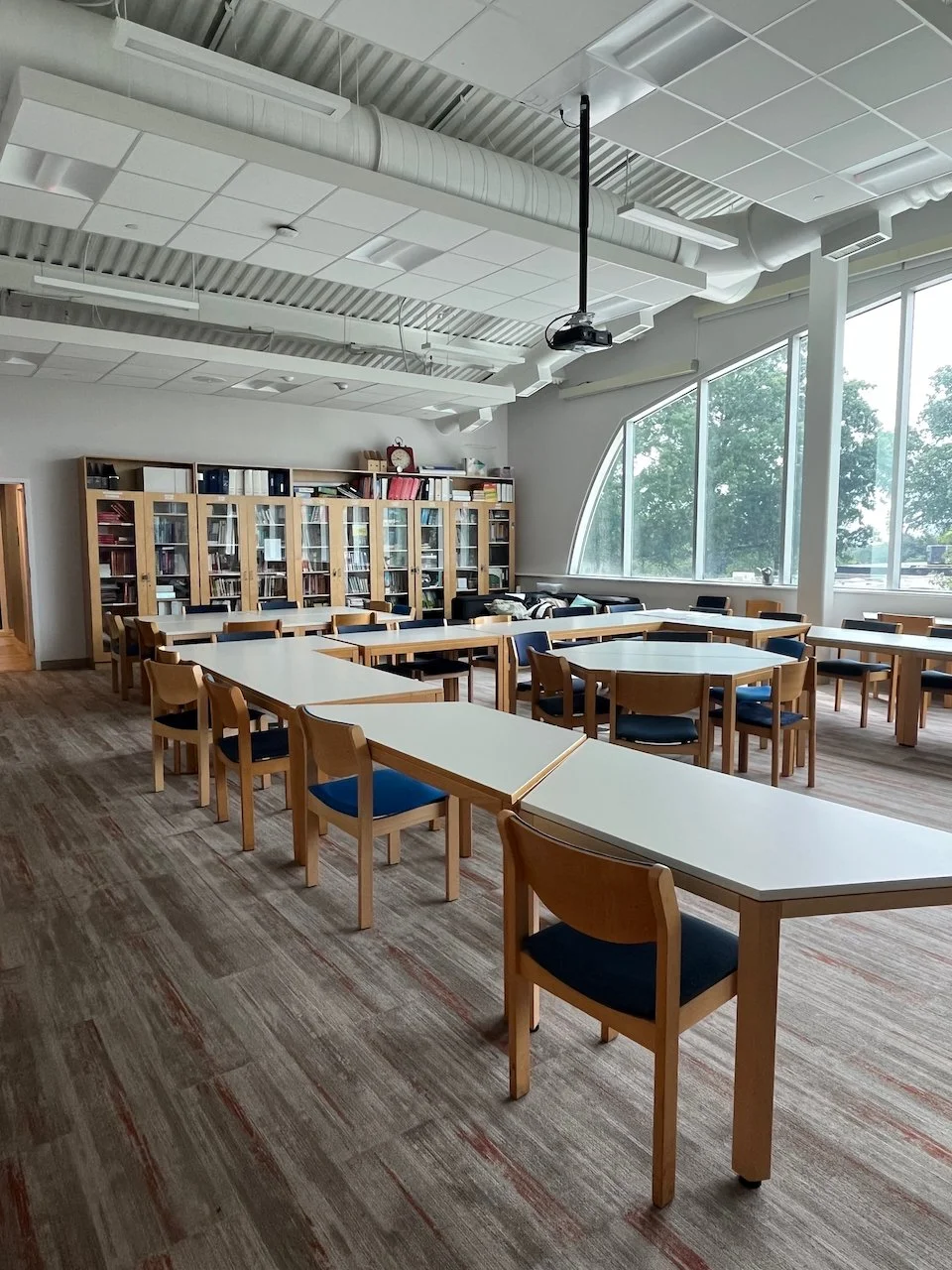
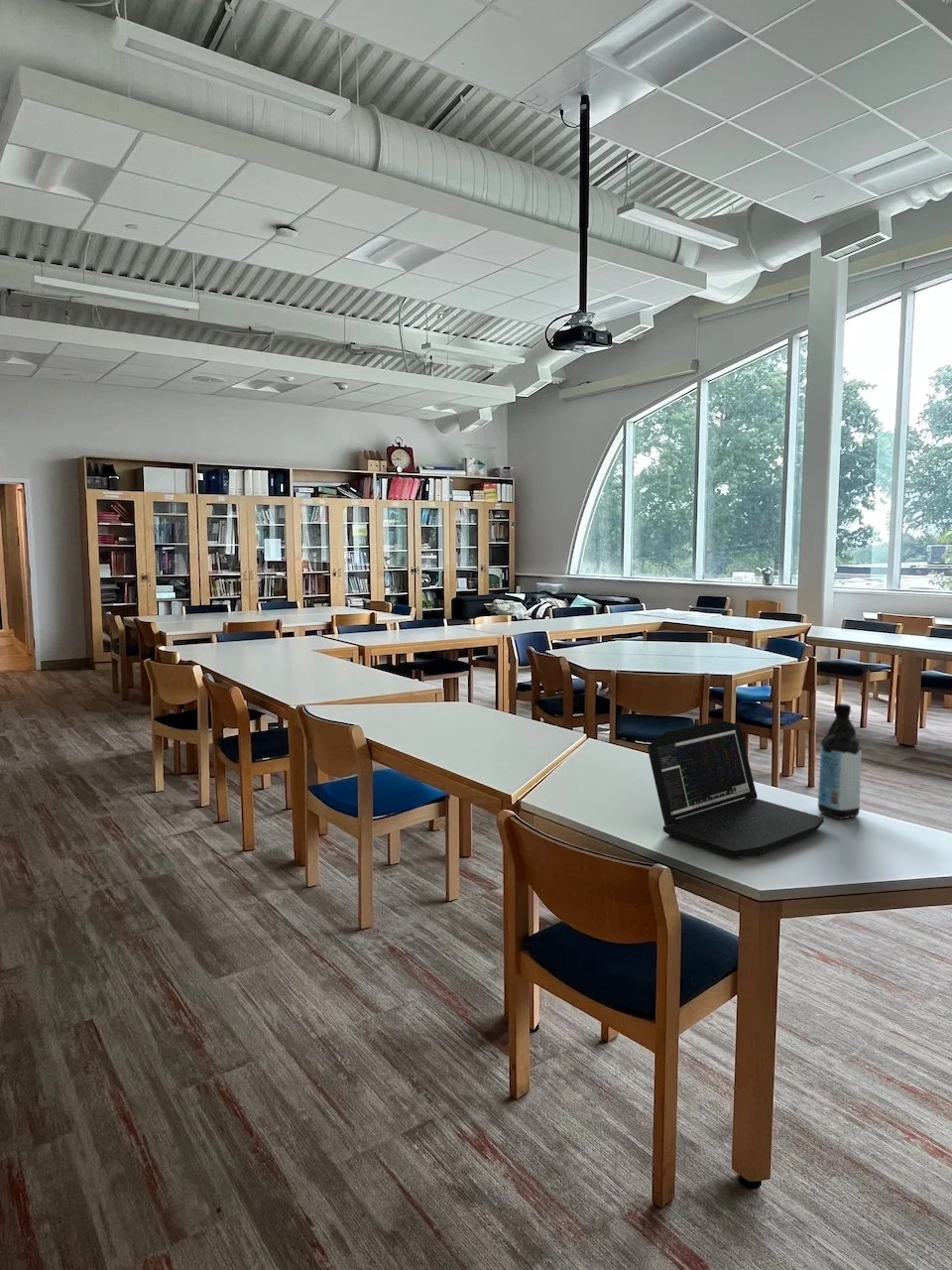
+ laptop [647,719,825,859]
+ water bottle [817,702,863,820]
